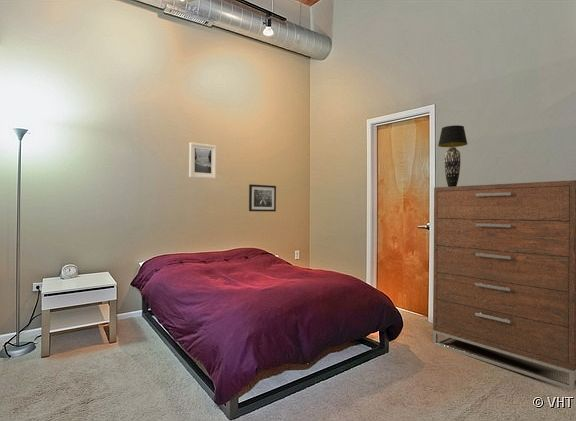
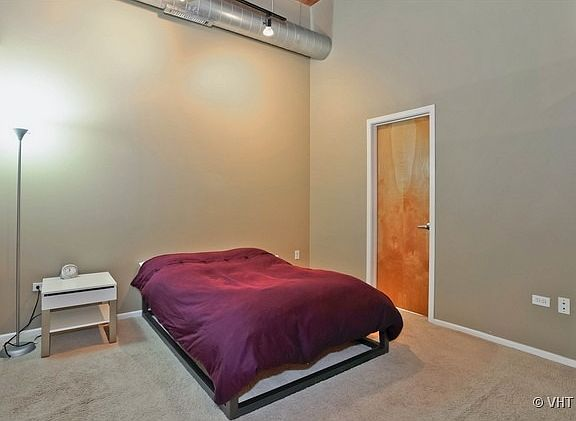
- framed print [188,141,217,180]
- table lamp [437,124,469,187]
- dresser [432,179,576,391]
- wall art [248,183,277,212]
